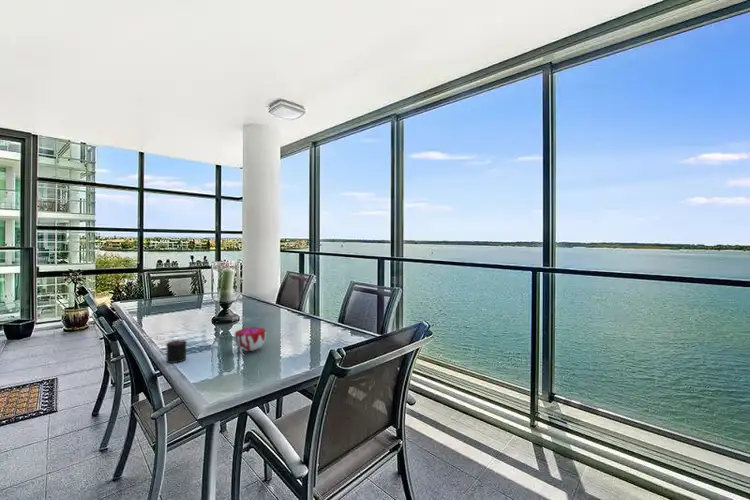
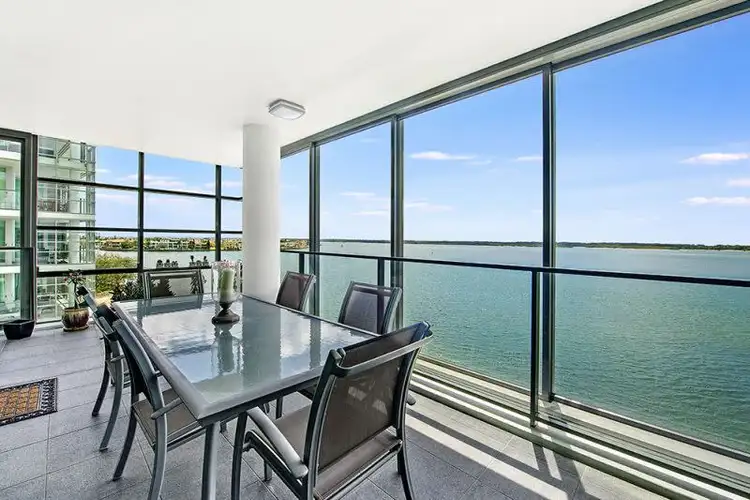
- decorative bowl [233,327,267,352]
- candle [165,339,188,364]
